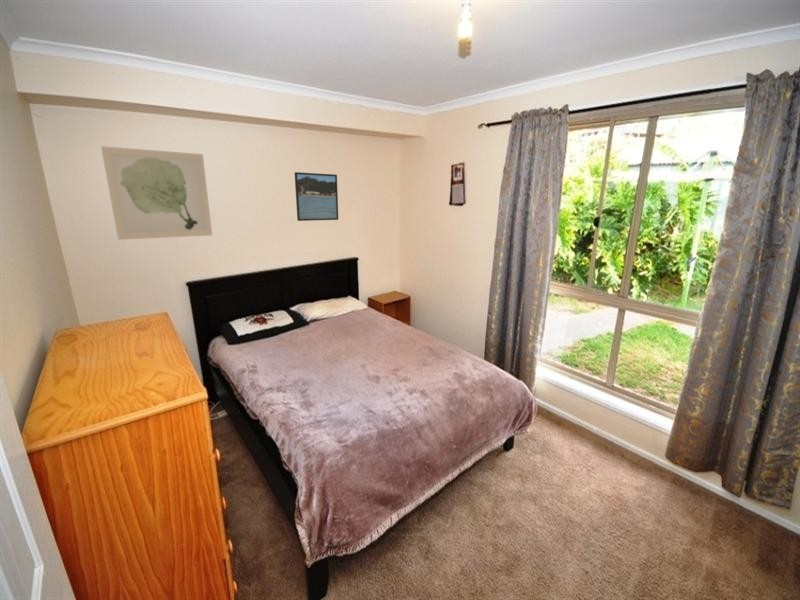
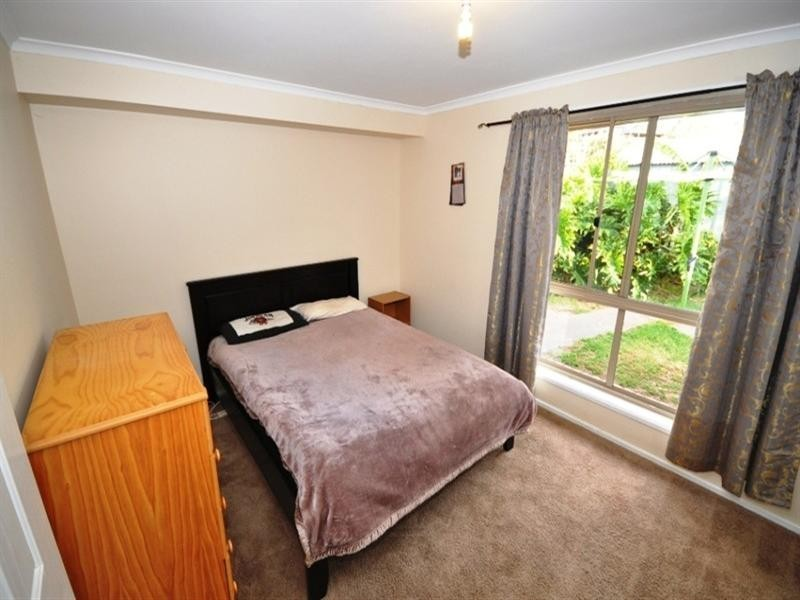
- wall art [100,145,213,241]
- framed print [294,171,339,222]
